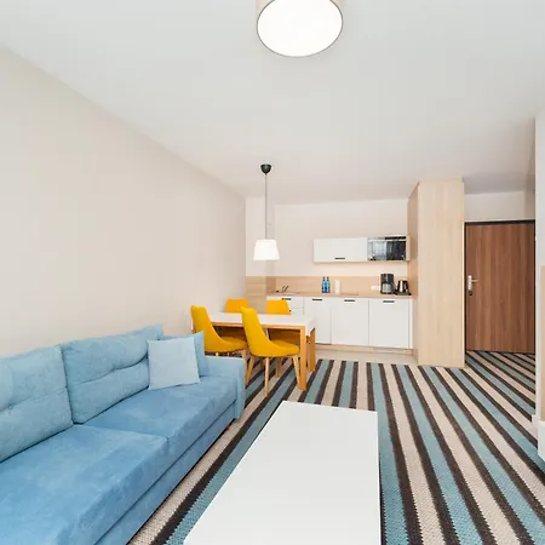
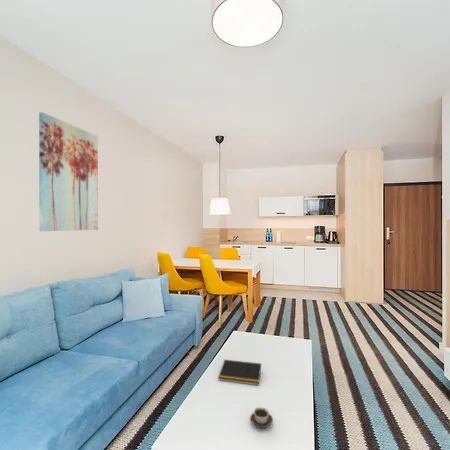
+ notepad [217,359,262,386]
+ wall art [38,111,99,232]
+ cup [249,406,274,430]
